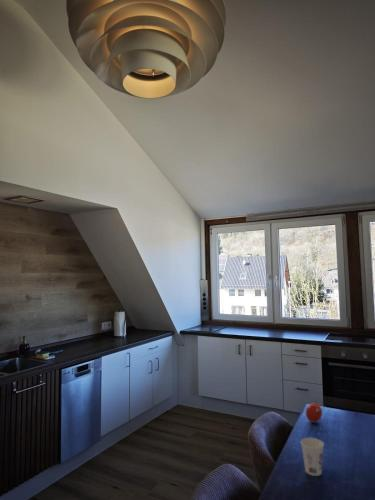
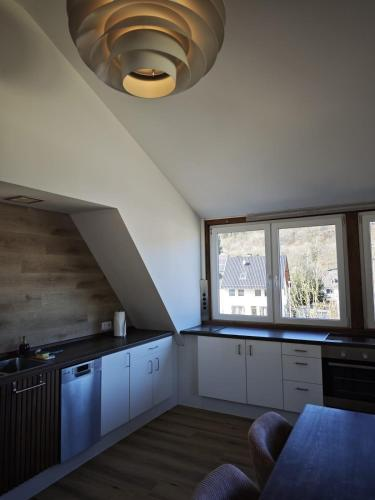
- cup [300,437,325,477]
- fruit [305,402,323,423]
